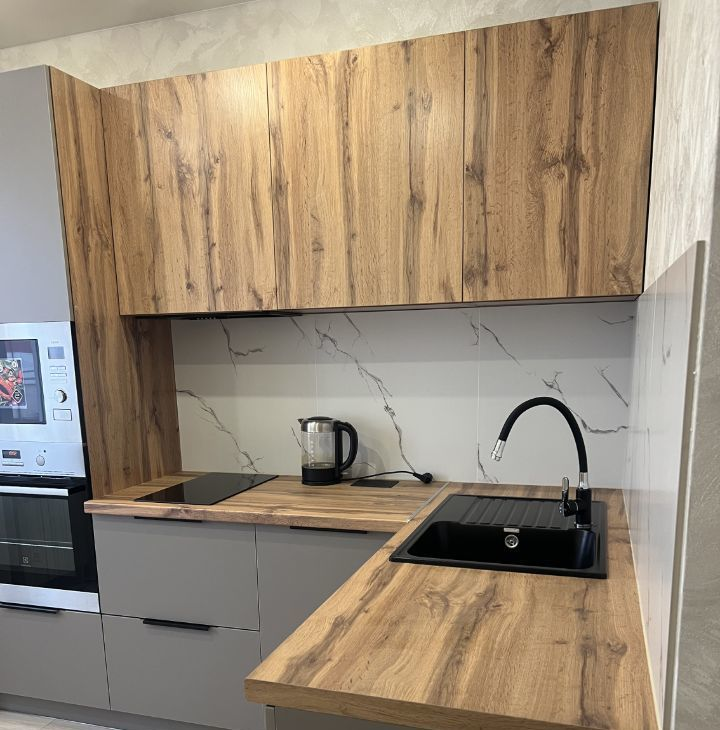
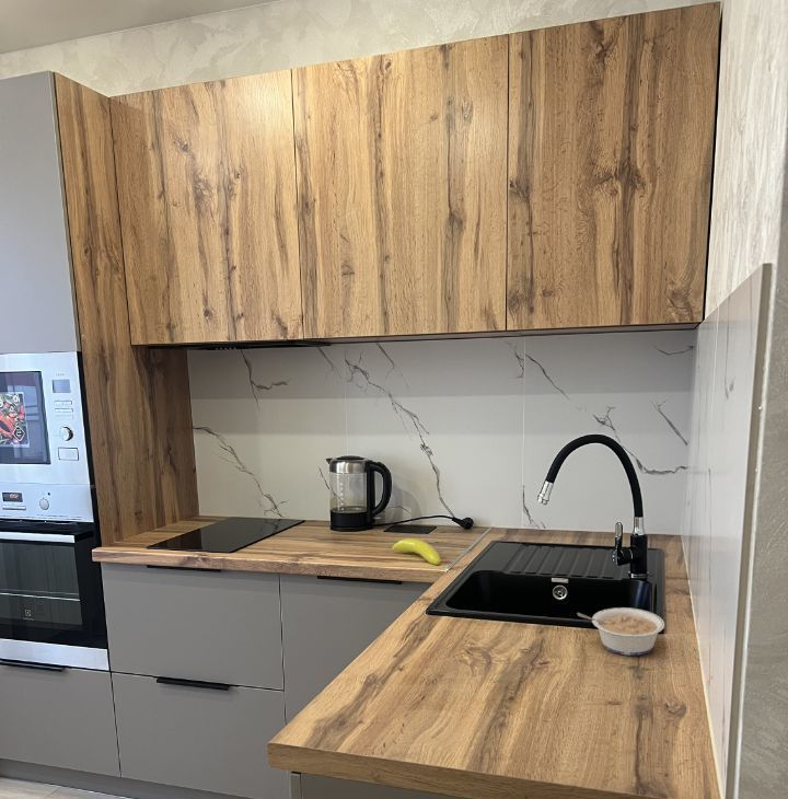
+ legume [576,606,665,657]
+ banana [391,537,441,566]
